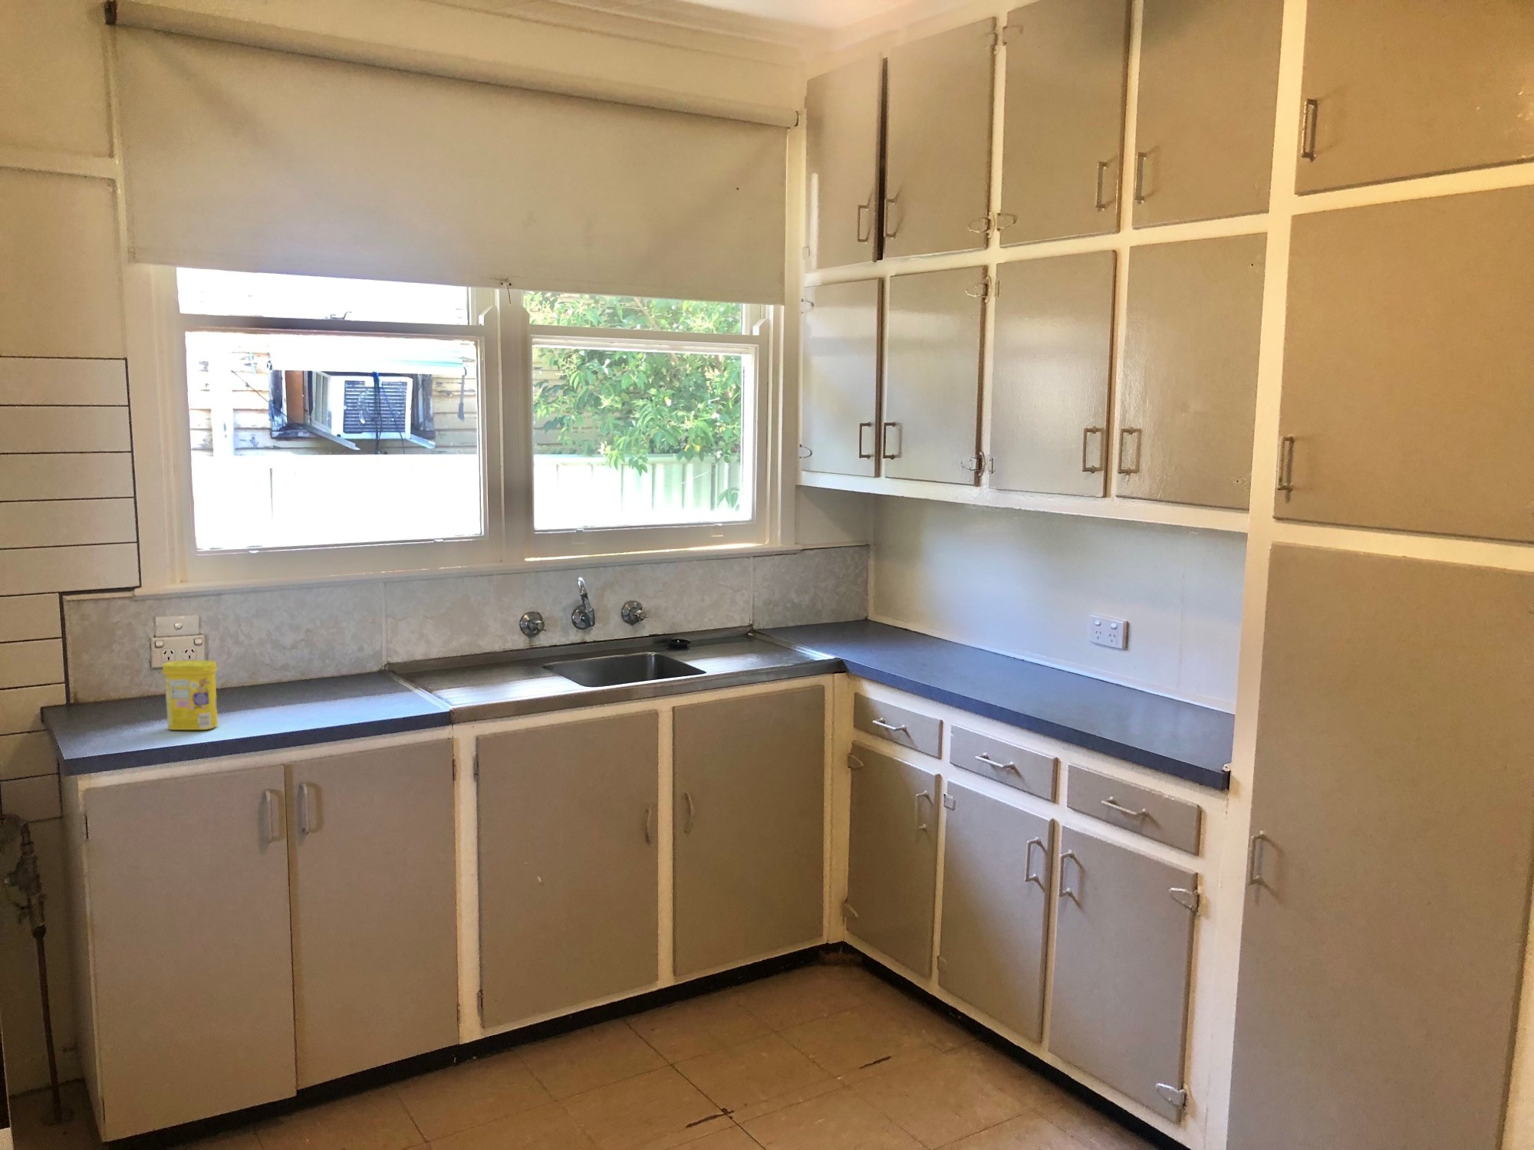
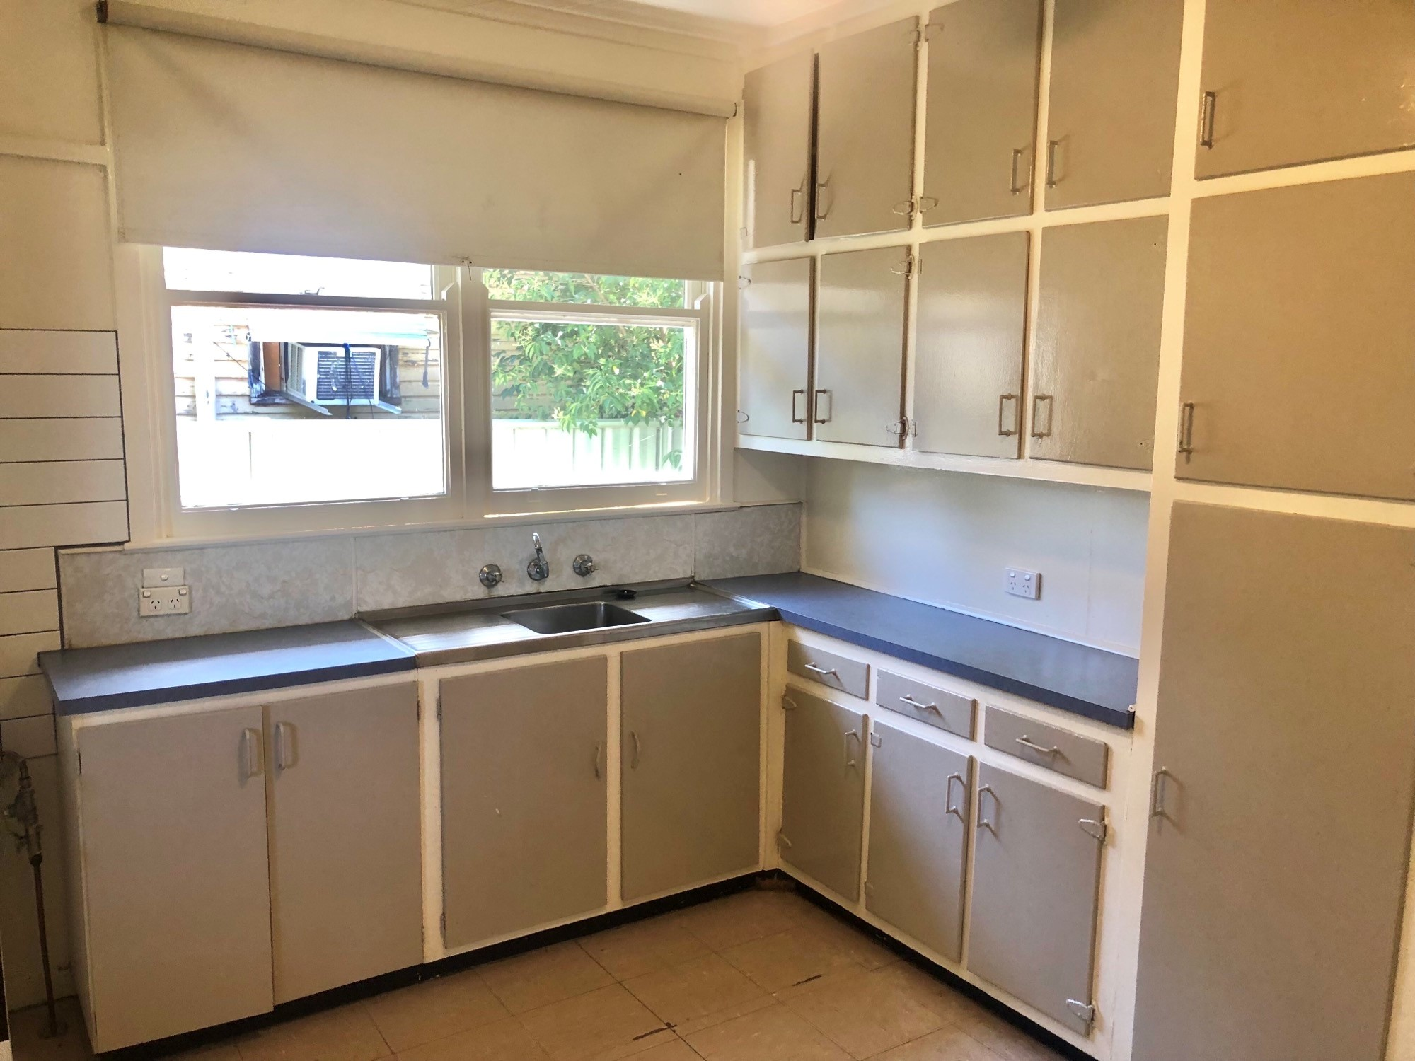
- canister [161,660,219,731]
